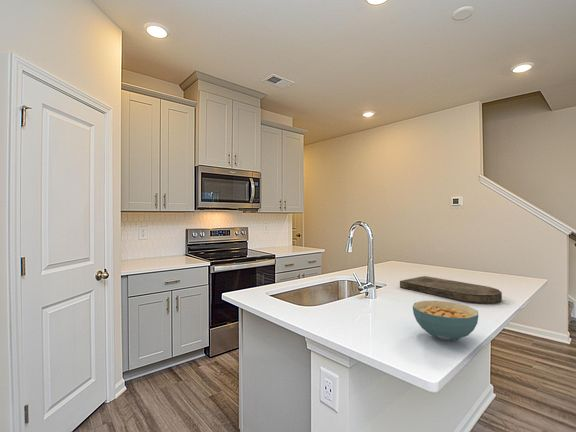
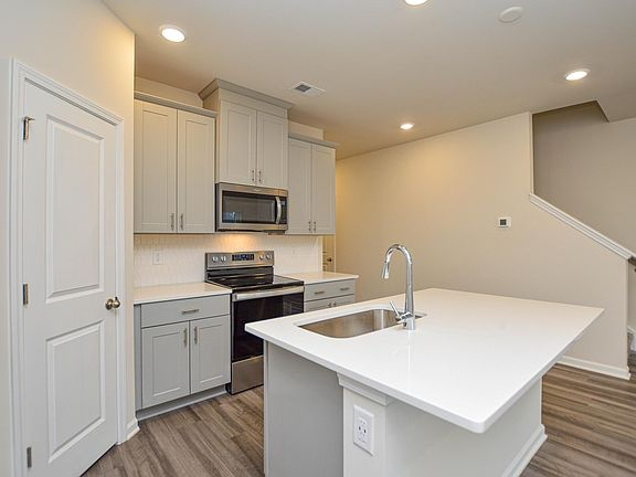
- cereal bowl [412,300,479,342]
- cutting board [399,275,503,304]
